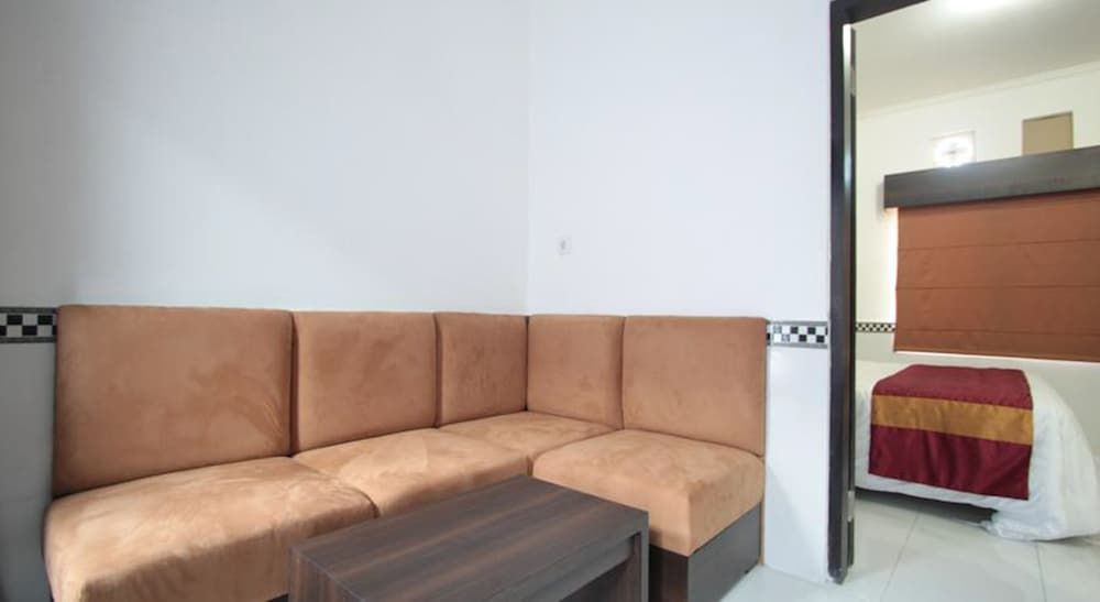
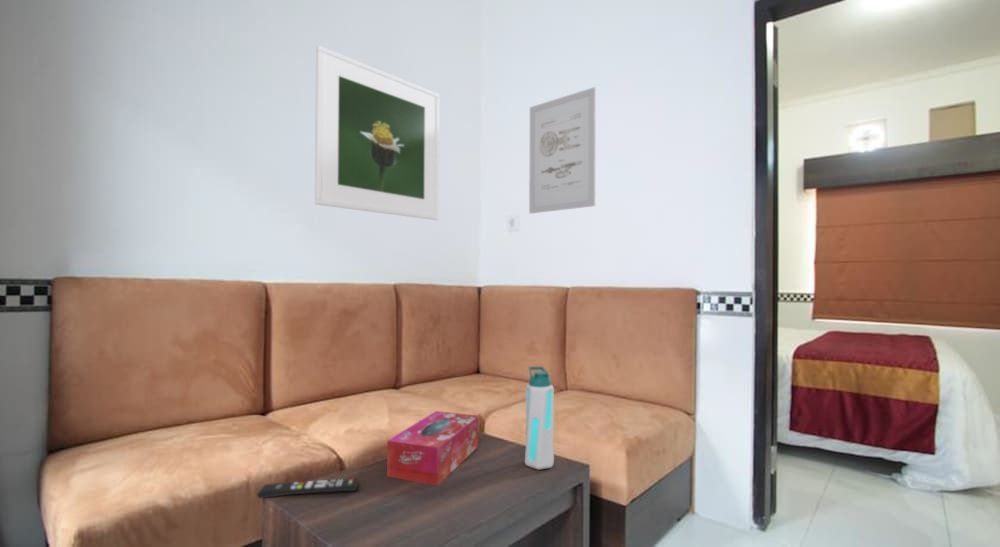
+ tissue box [386,410,479,487]
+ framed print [314,44,441,221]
+ water bottle [524,365,555,471]
+ remote control [256,478,360,499]
+ wall art [528,86,597,214]
